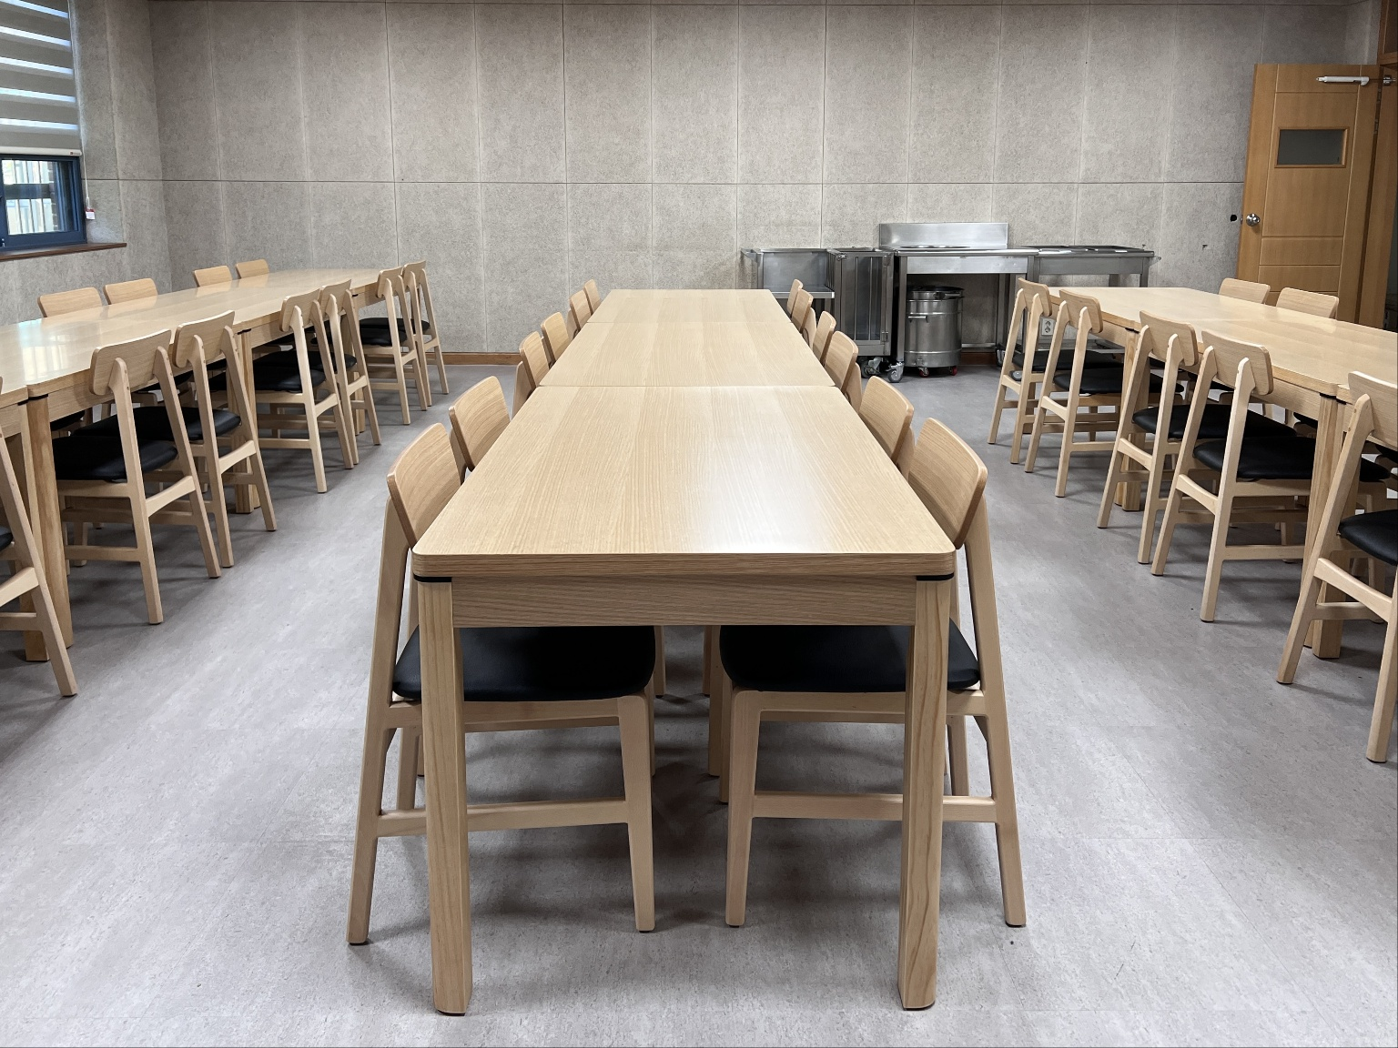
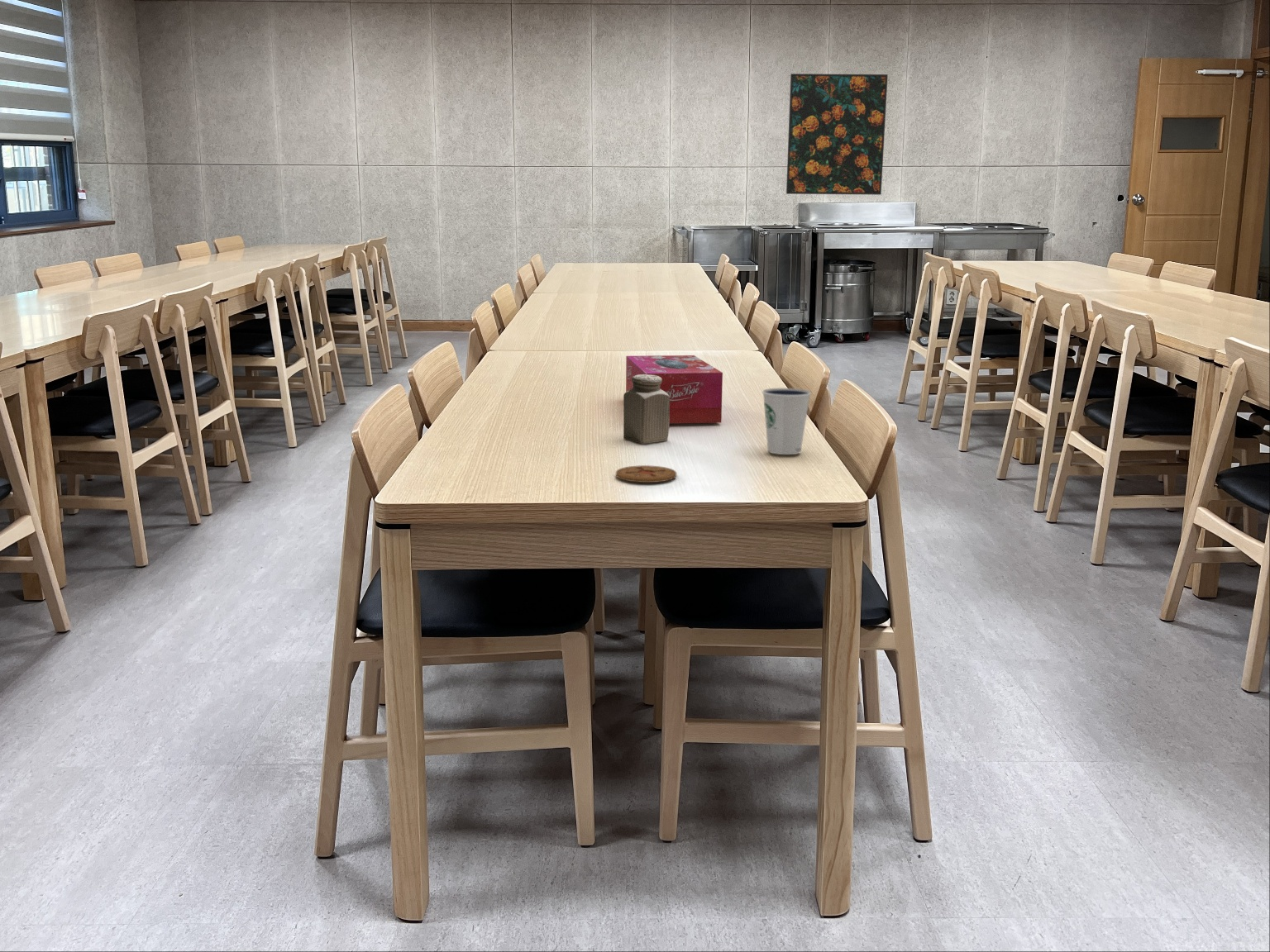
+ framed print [785,73,889,196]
+ dixie cup [762,388,812,455]
+ coaster [615,464,677,483]
+ tissue box [625,355,723,424]
+ salt shaker [623,374,670,445]
